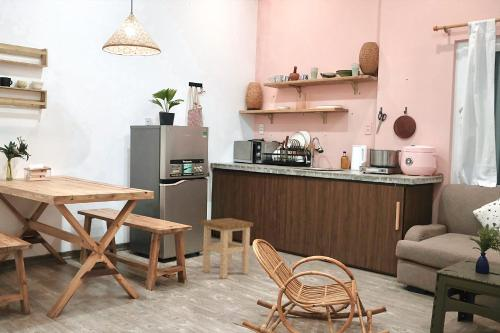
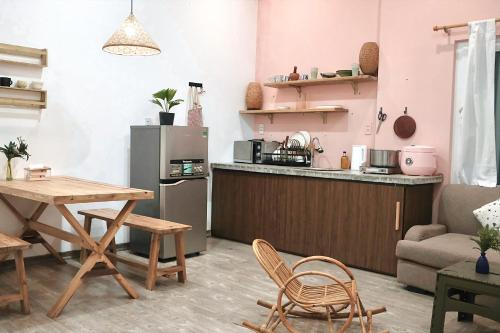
- stool [200,217,254,280]
